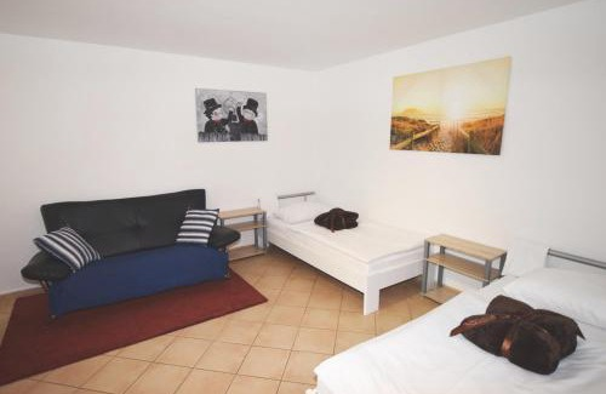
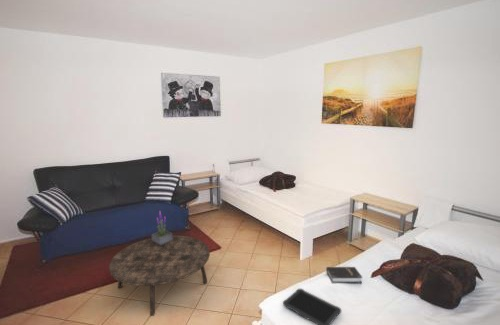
+ potted plant [151,211,173,245]
+ tablet [282,288,342,325]
+ hardback book [325,266,363,284]
+ coffee table [108,235,211,317]
